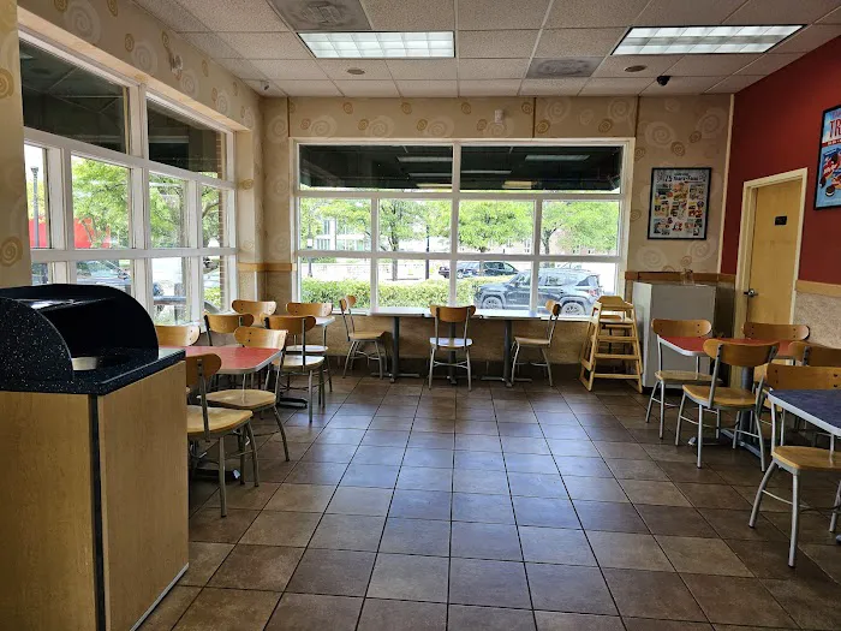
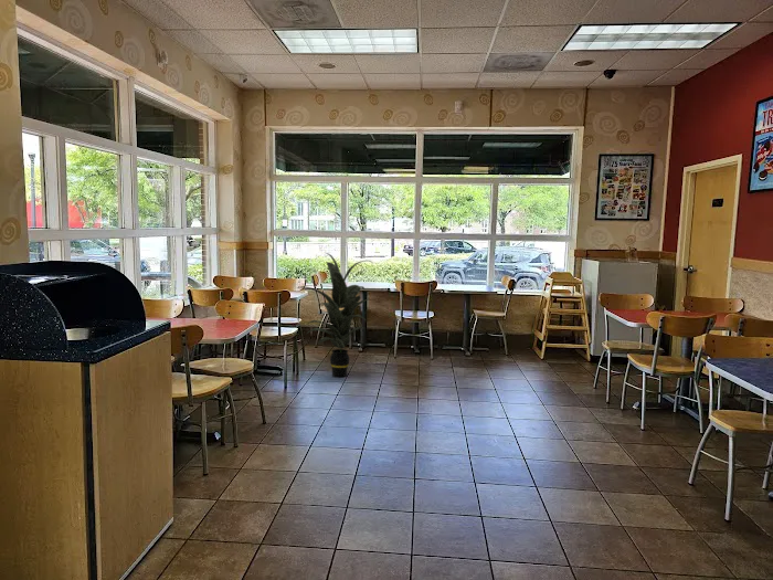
+ indoor plant [296,252,372,378]
